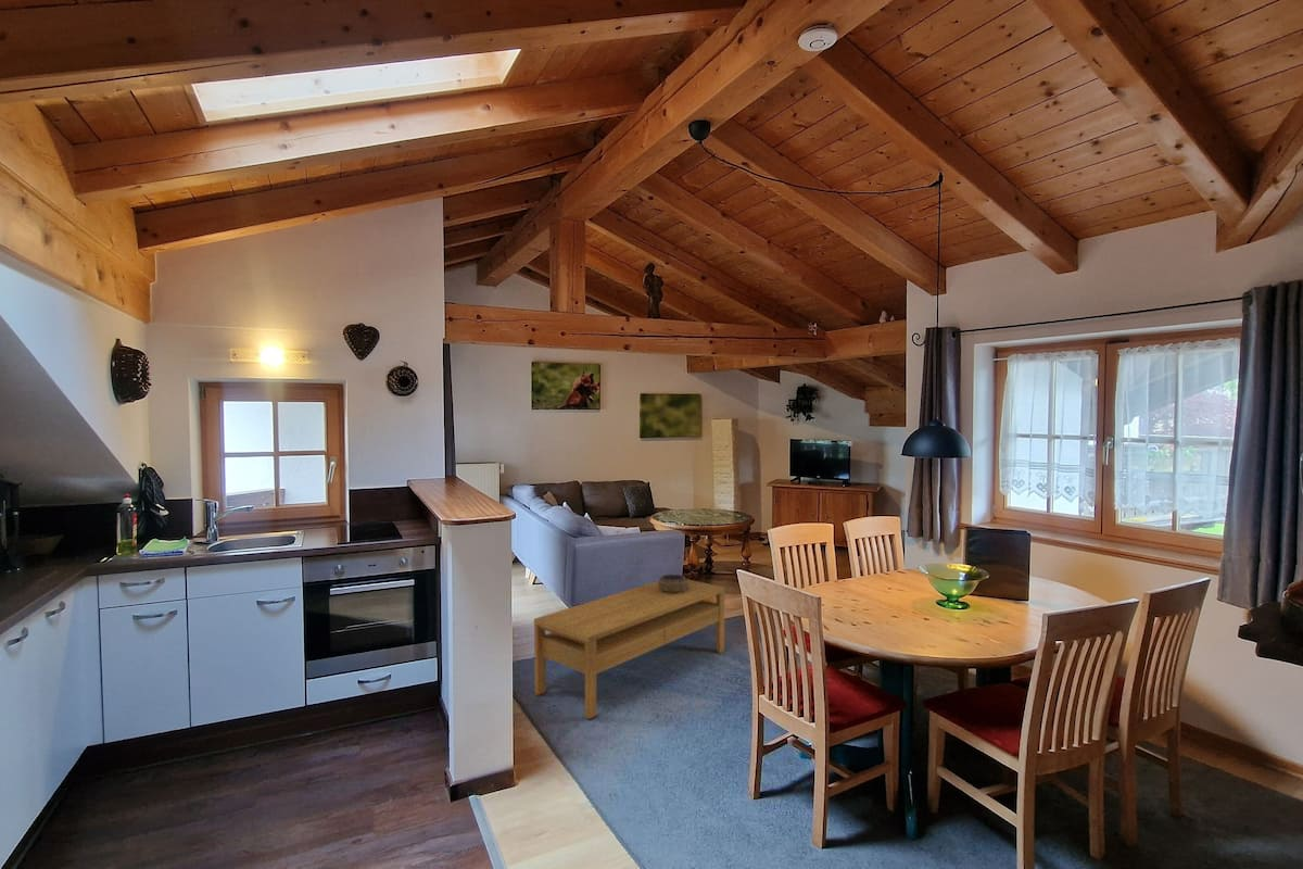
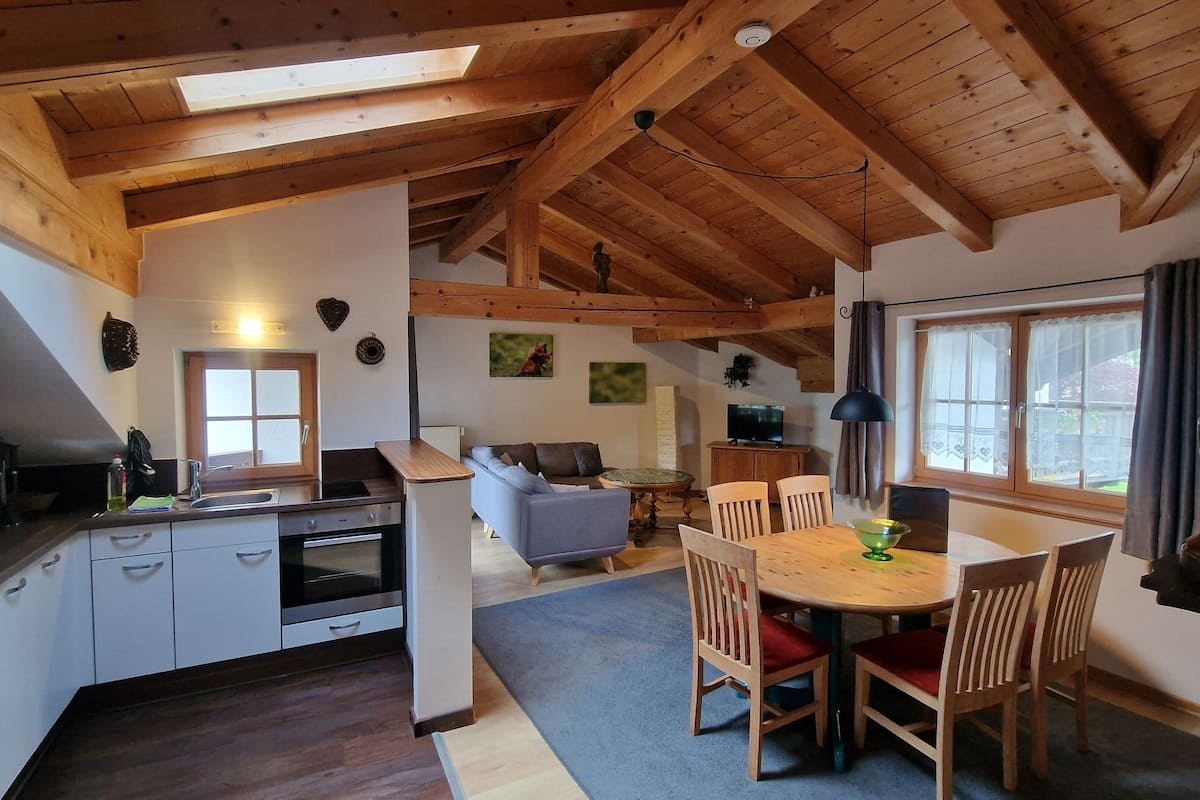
- decorative bowl [658,574,688,595]
- coffee table [533,578,726,720]
